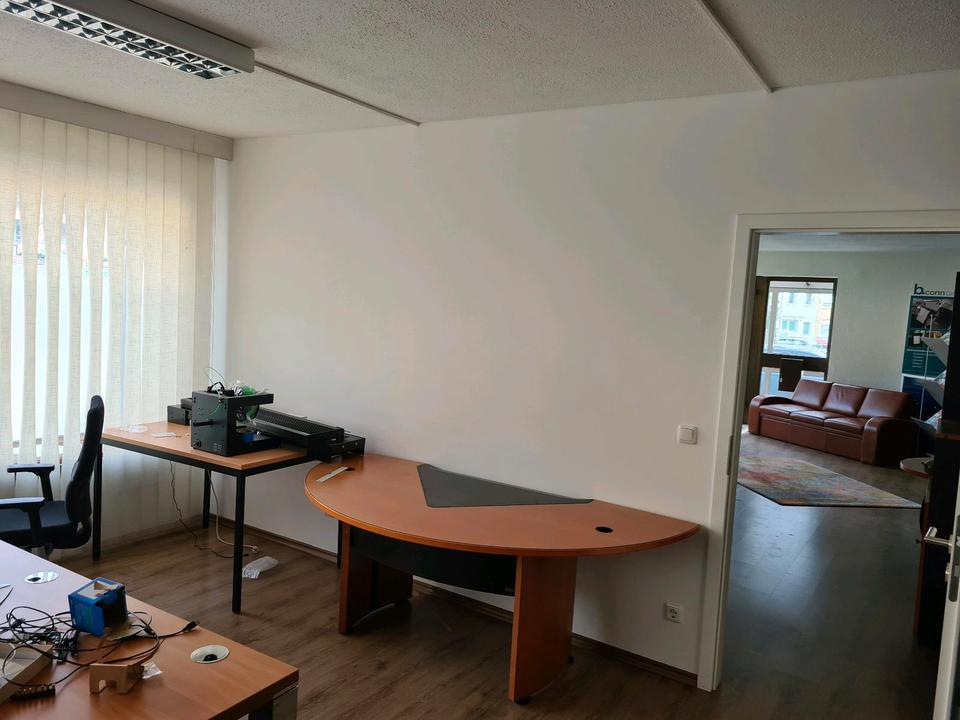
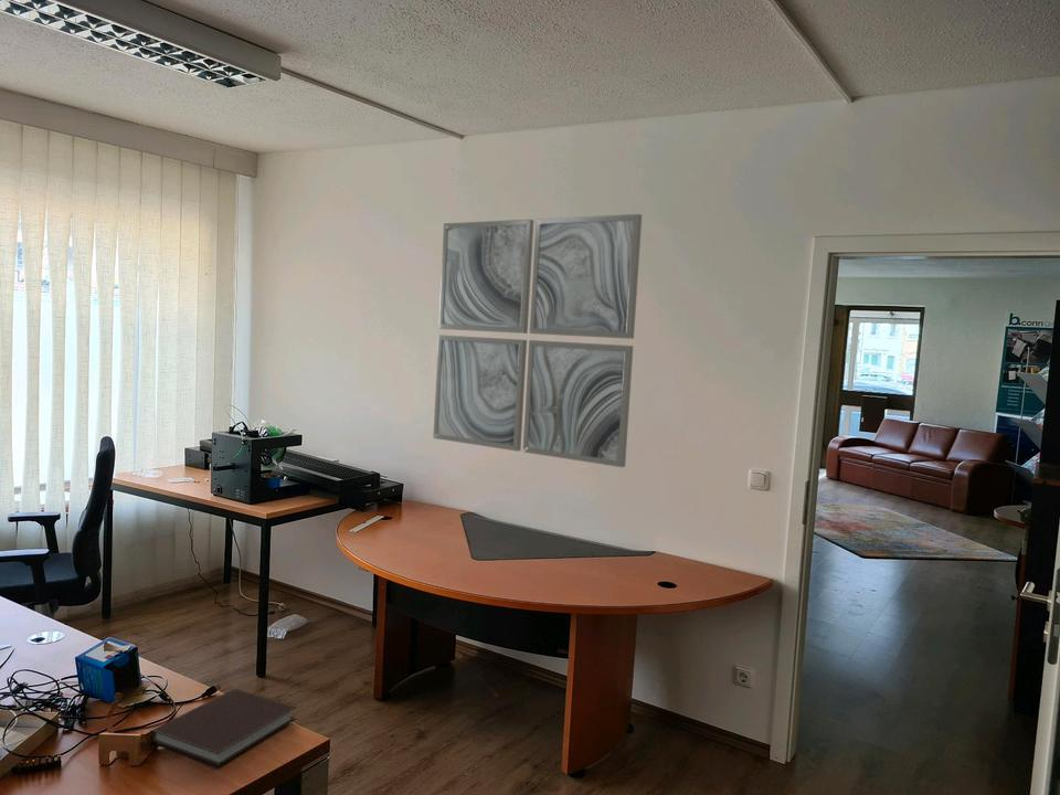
+ notebook [149,688,297,768]
+ wall art [432,213,643,468]
